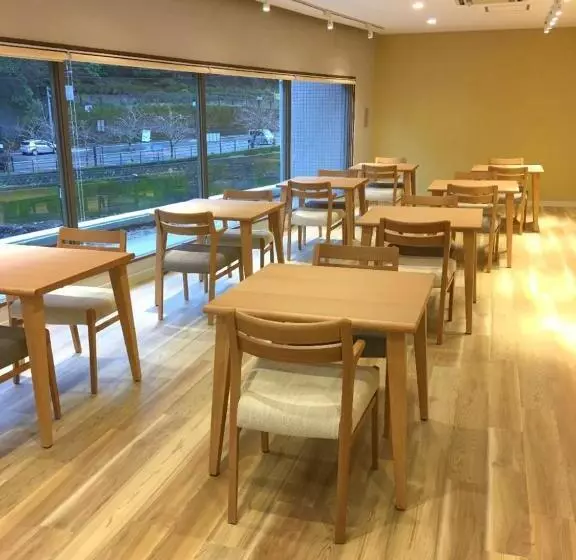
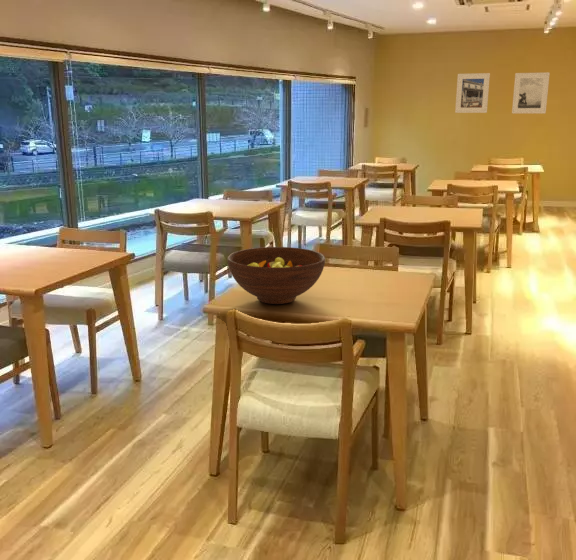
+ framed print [511,71,551,114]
+ fruit bowl [227,246,326,305]
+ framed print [454,72,491,114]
